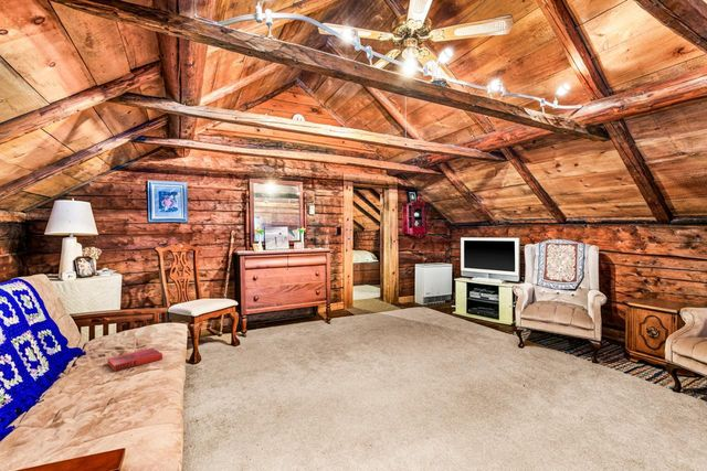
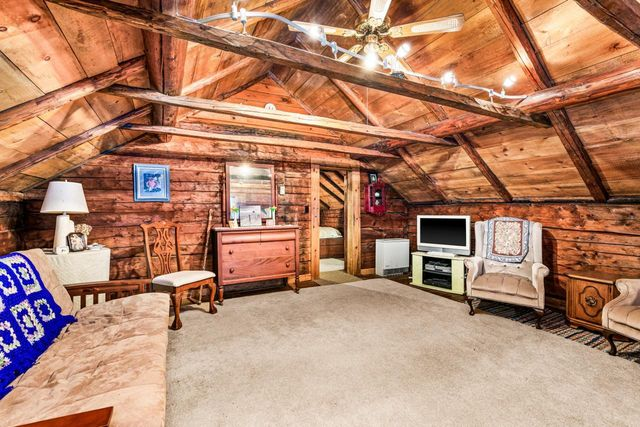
- hardback book [106,346,163,373]
